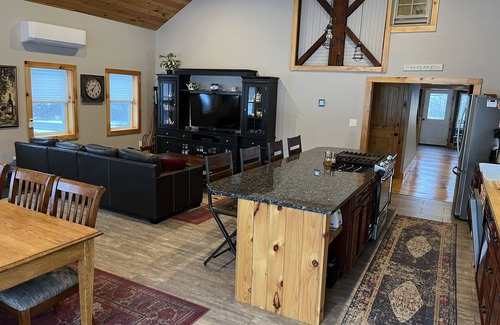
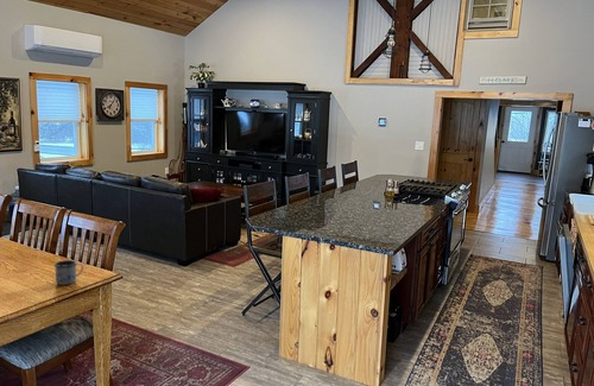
+ mug [53,259,84,286]
